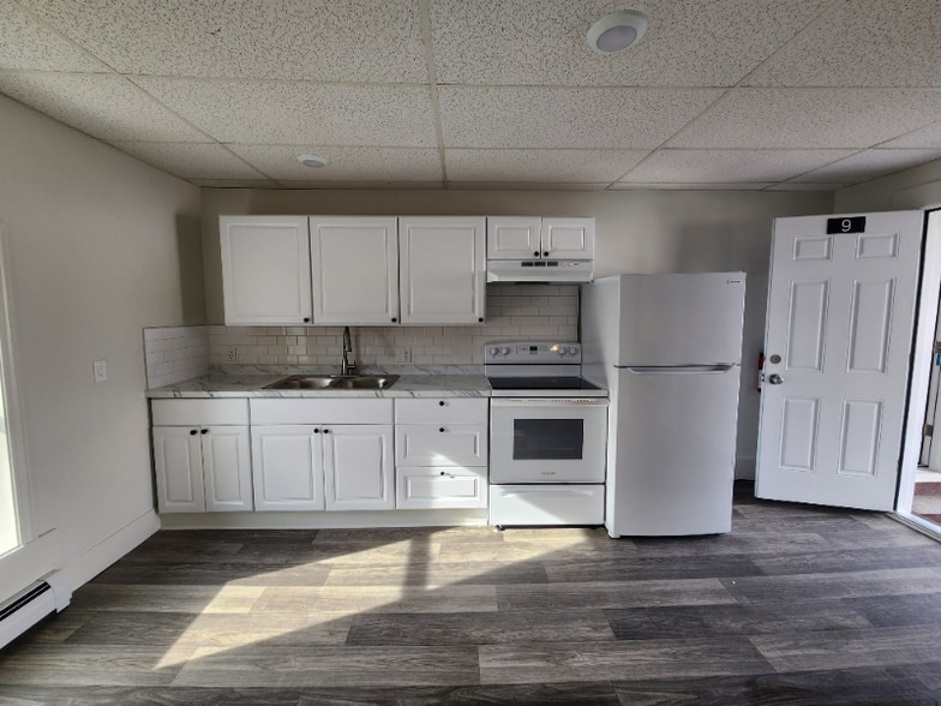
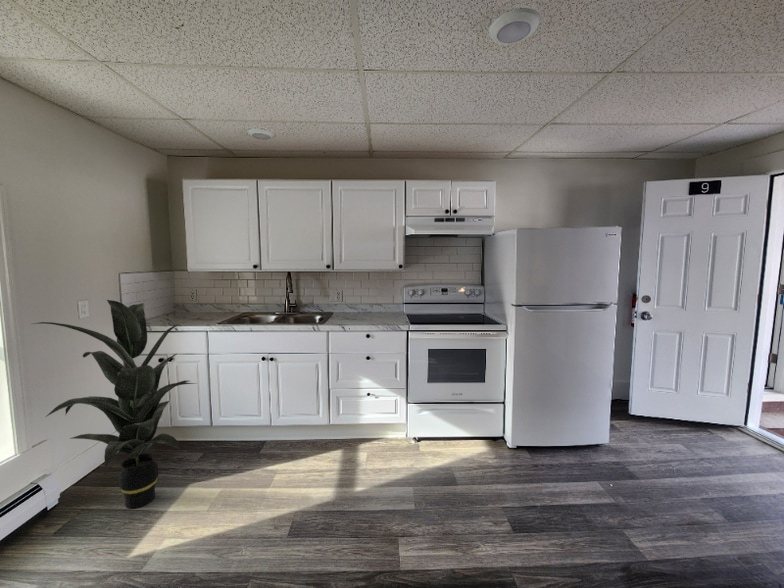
+ indoor plant [32,299,198,509]
